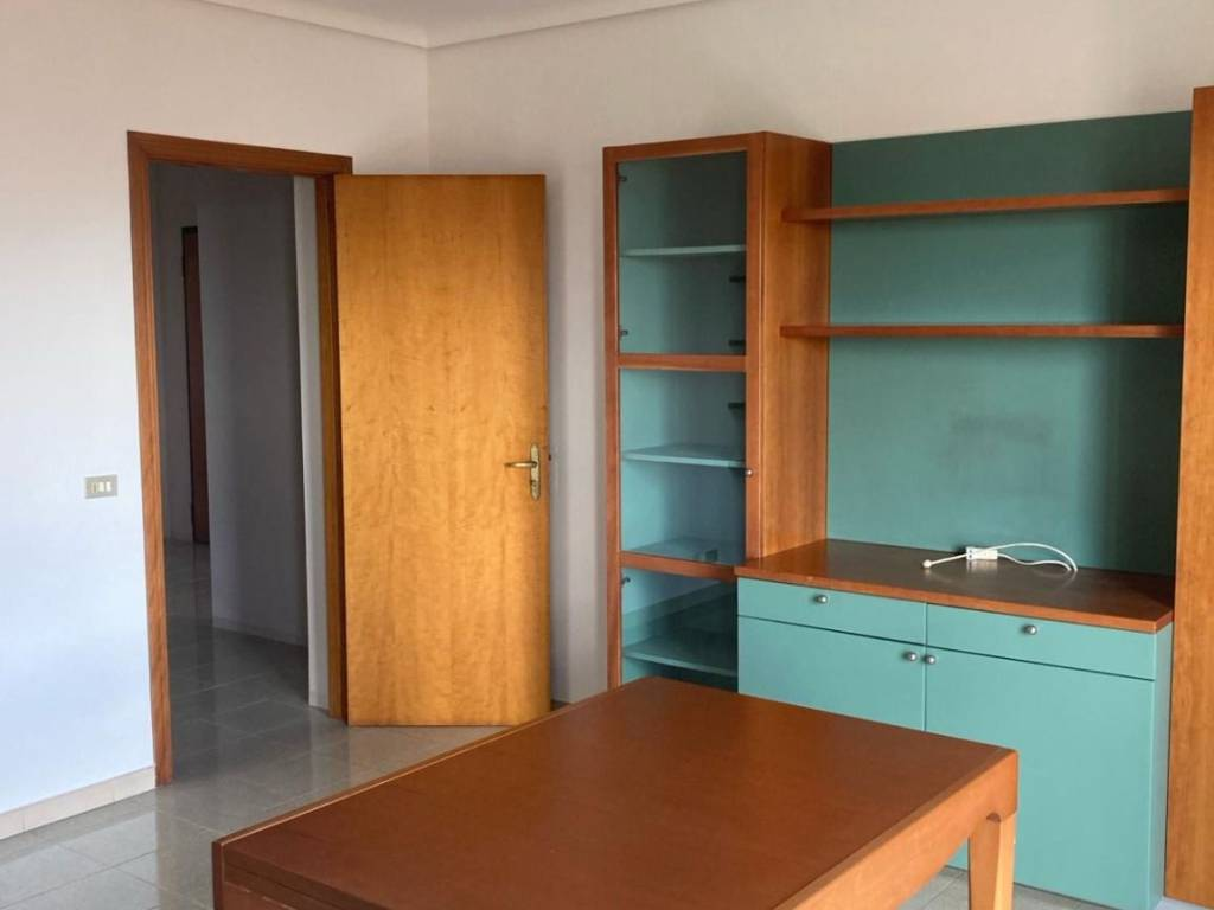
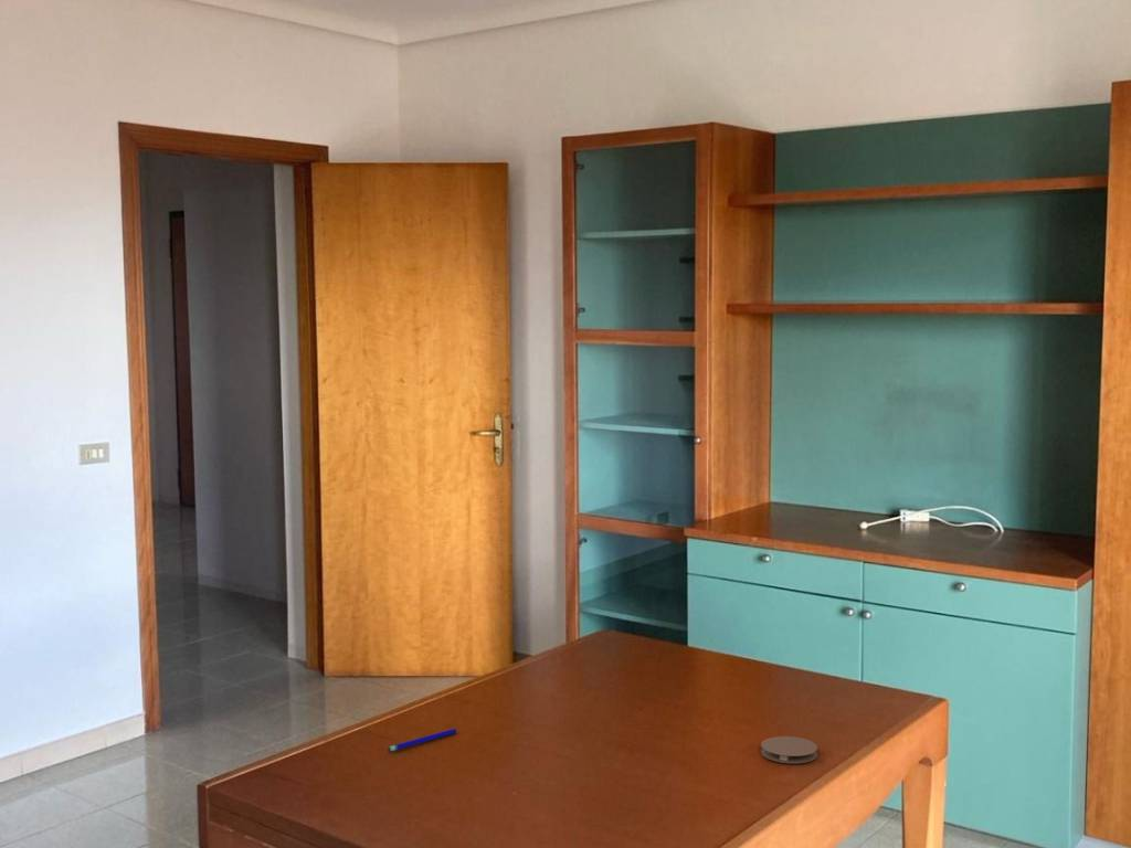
+ coaster [760,735,818,764]
+ pen [387,728,457,752]
